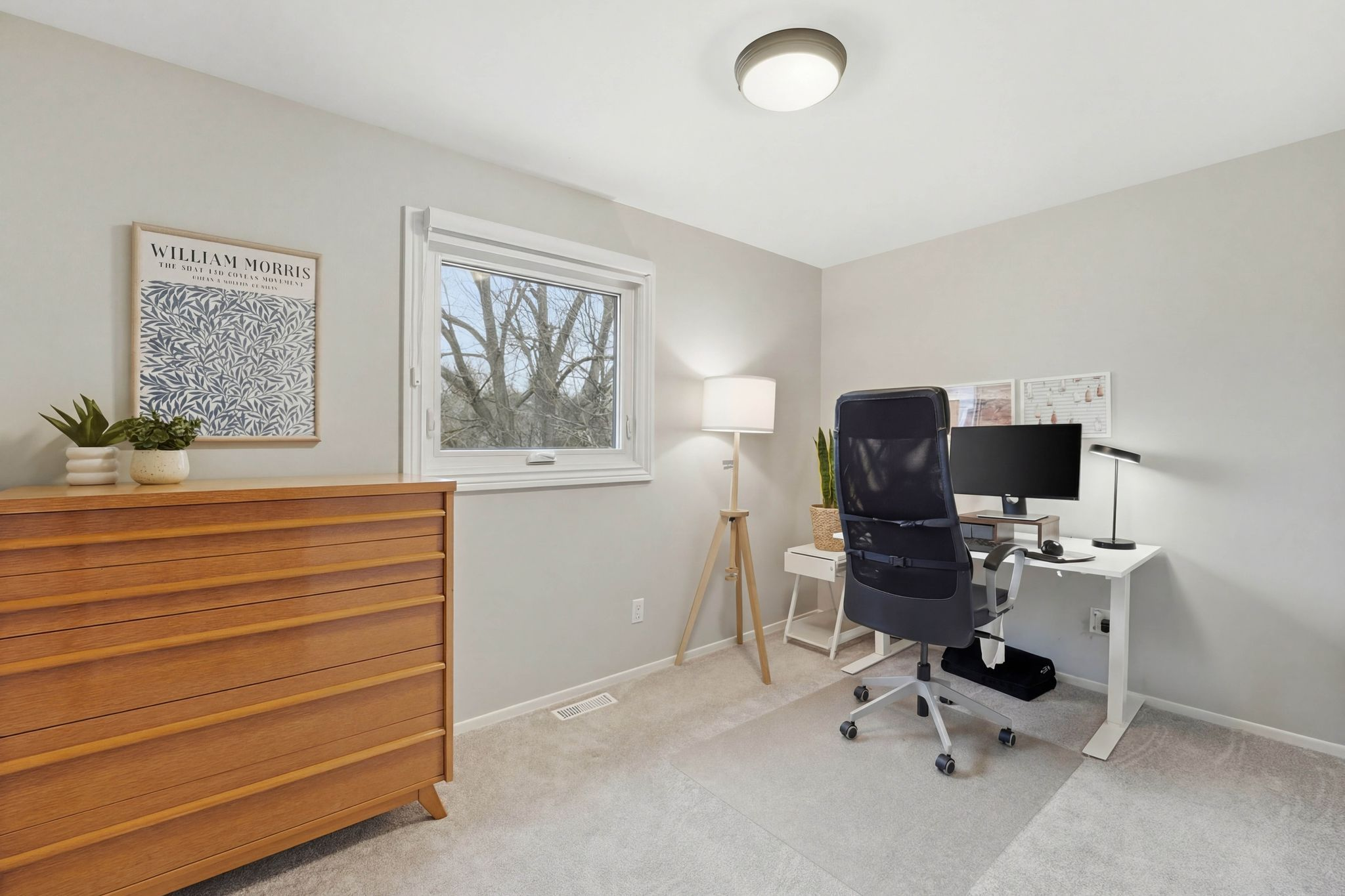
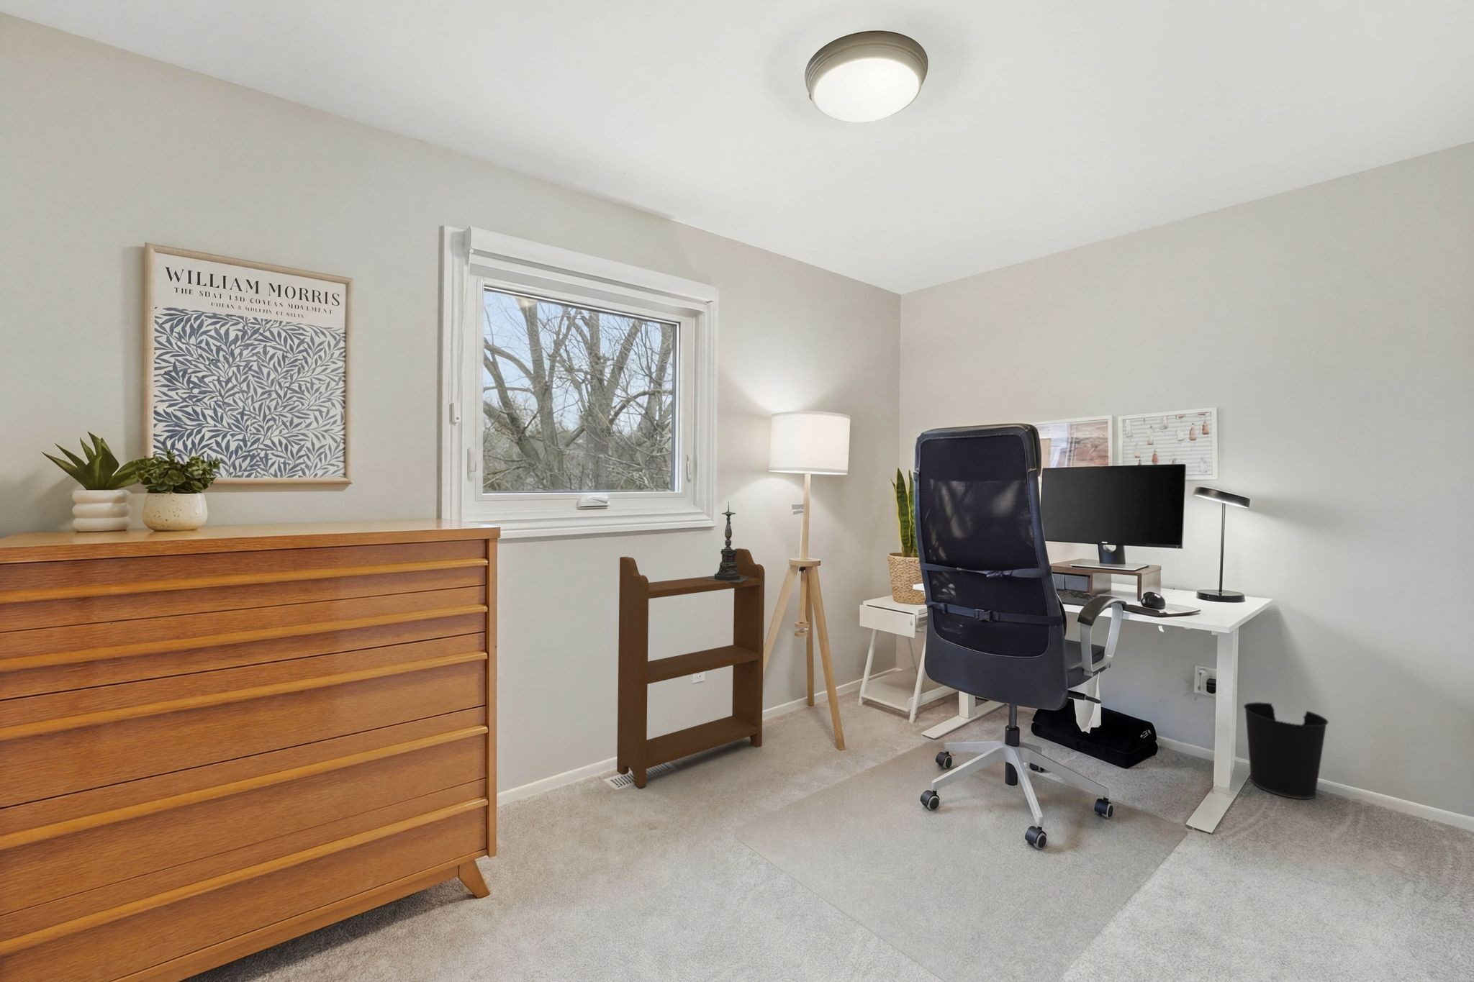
+ bookshelf [616,548,766,788]
+ wastebasket [1243,701,1329,800]
+ candle holder [704,501,753,583]
